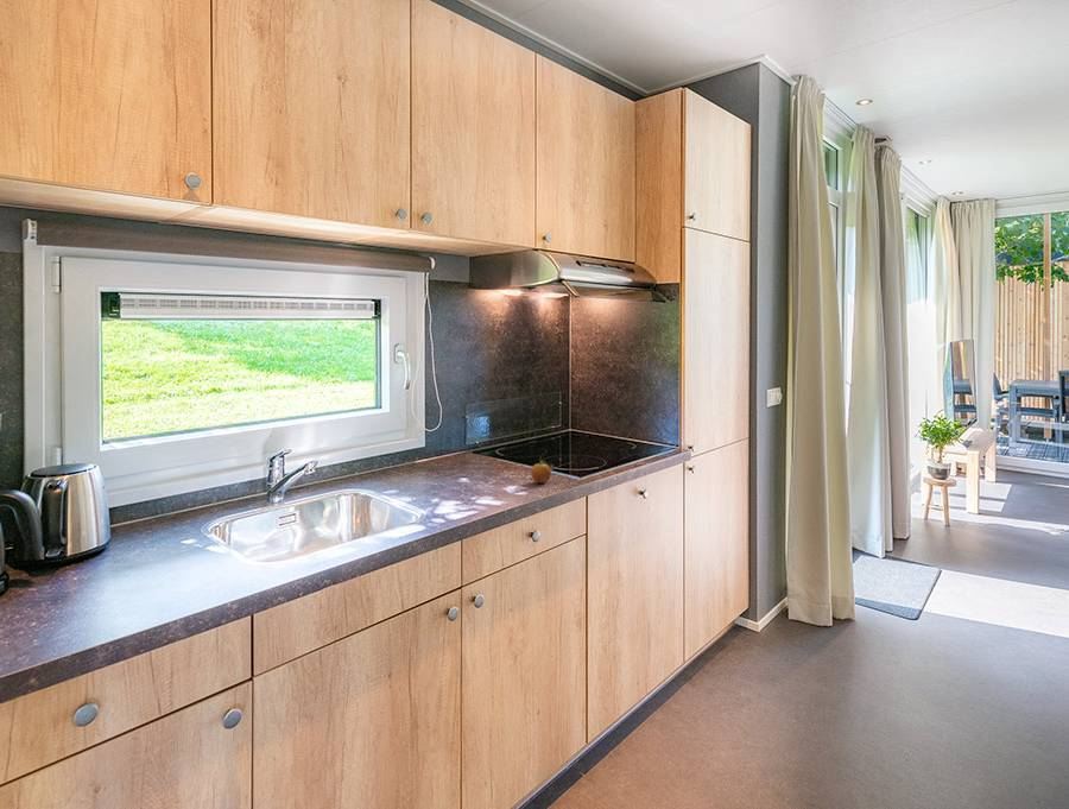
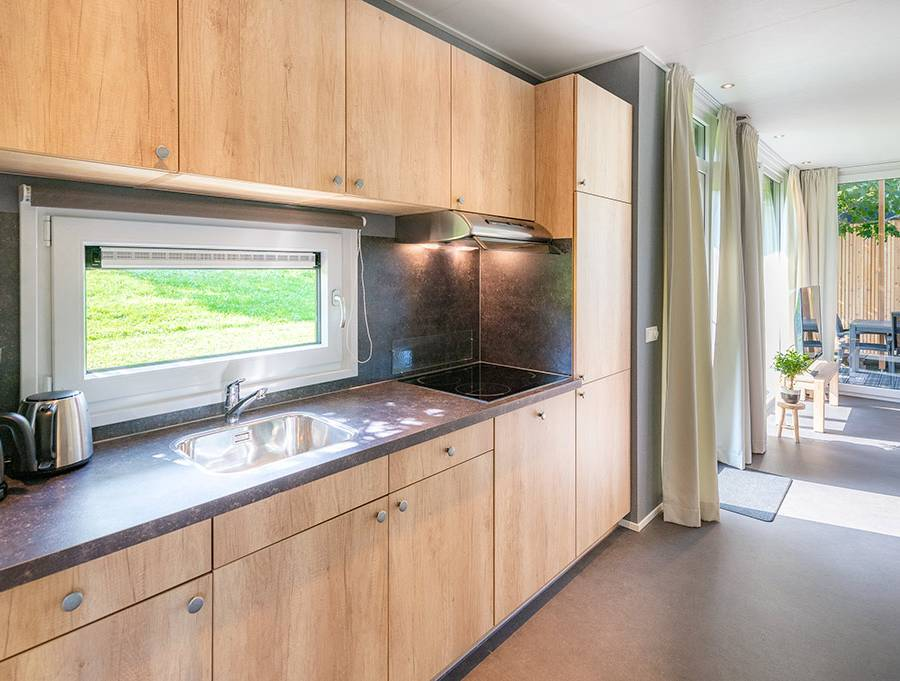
- fruit [530,455,555,483]
